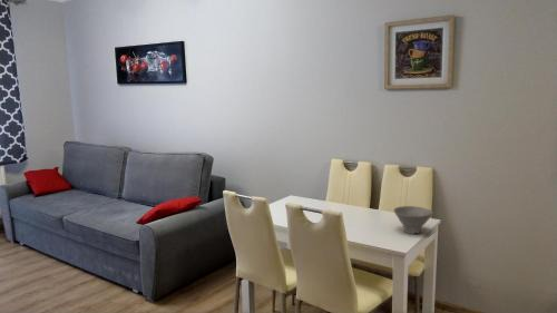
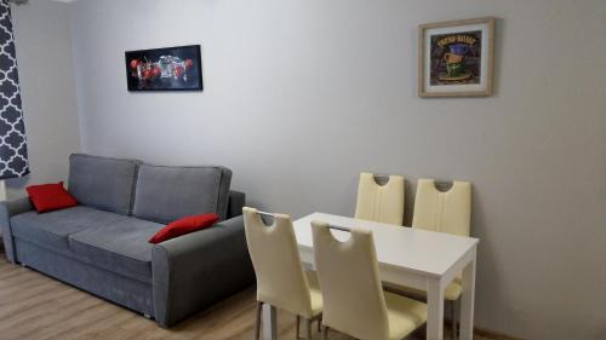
- bowl [393,205,434,235]
